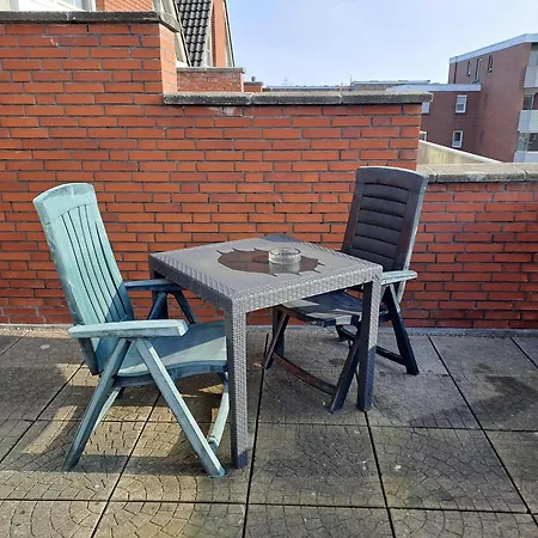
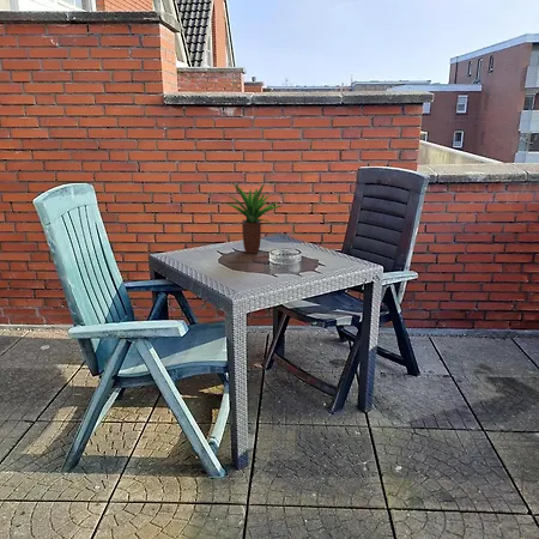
+ potted plant [226,182,281,254]
